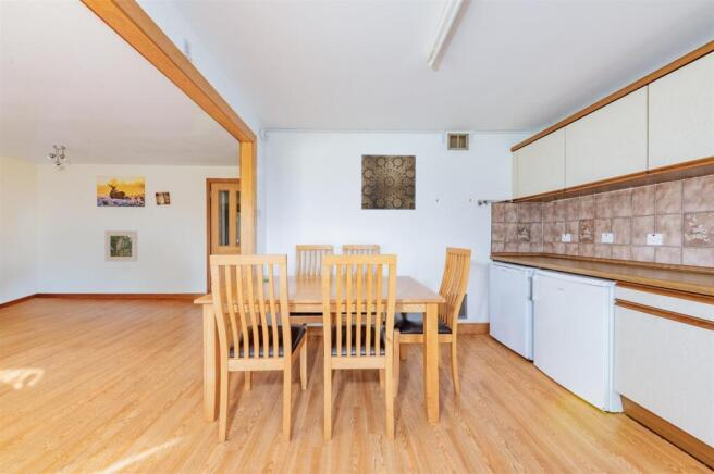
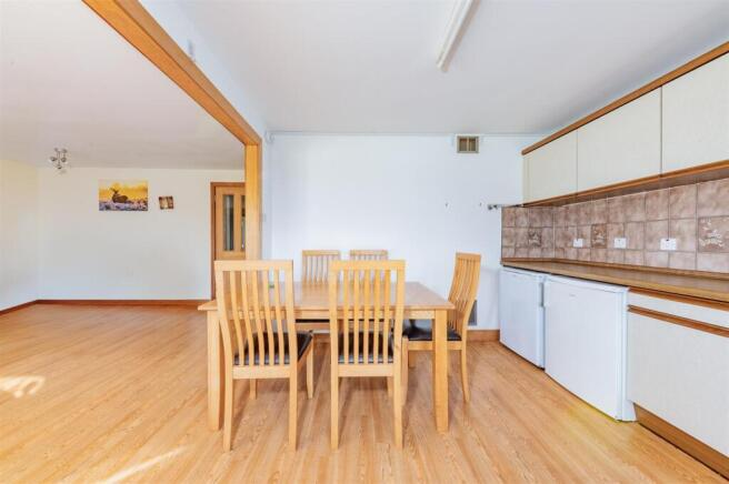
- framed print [104,229,138,263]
- wall art [360,153,417,211]
